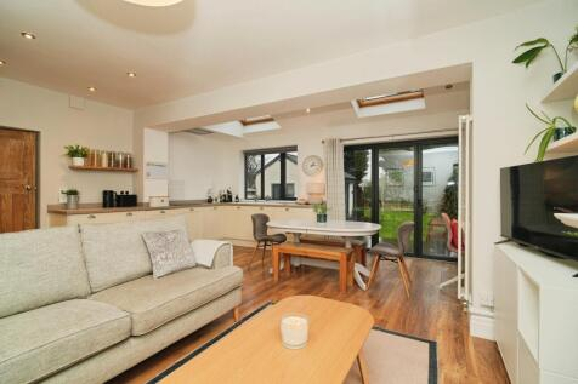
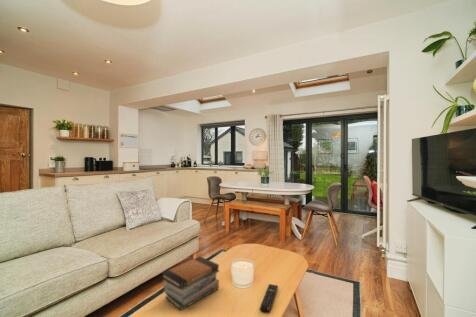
+ remote control [259,283,279,314]
+ book stack [161,256,220,311]
